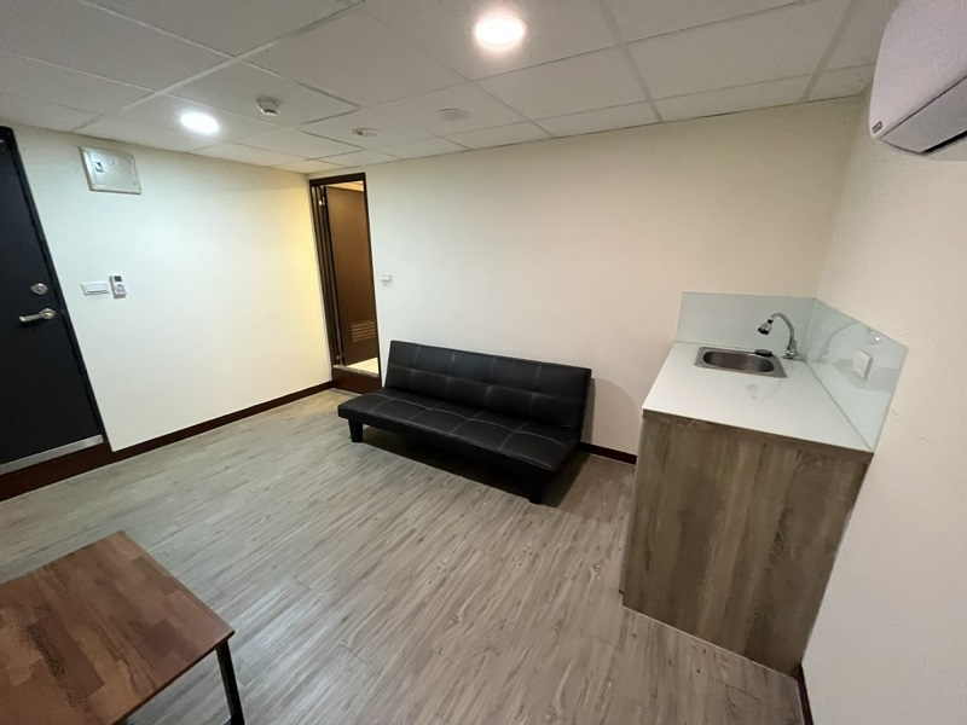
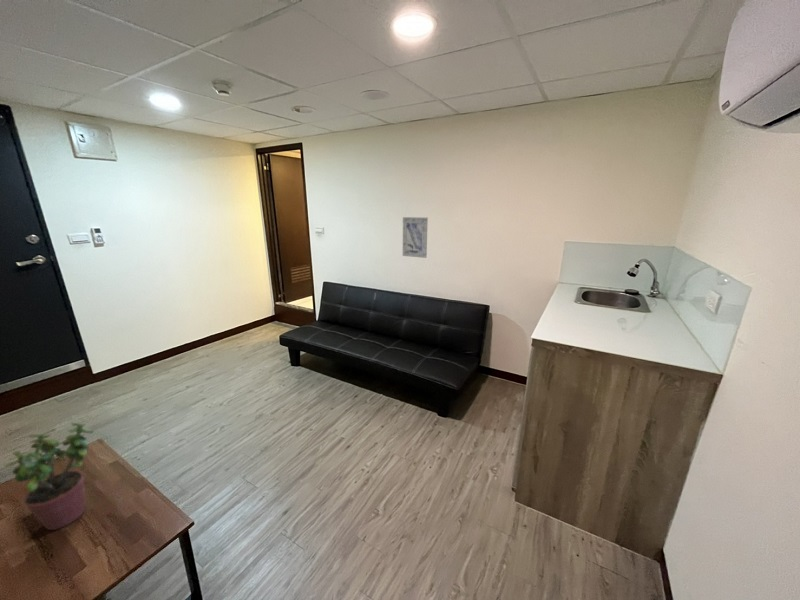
+ potted plant [3,422,95,531]
+ wall art [402,216,429,259]
